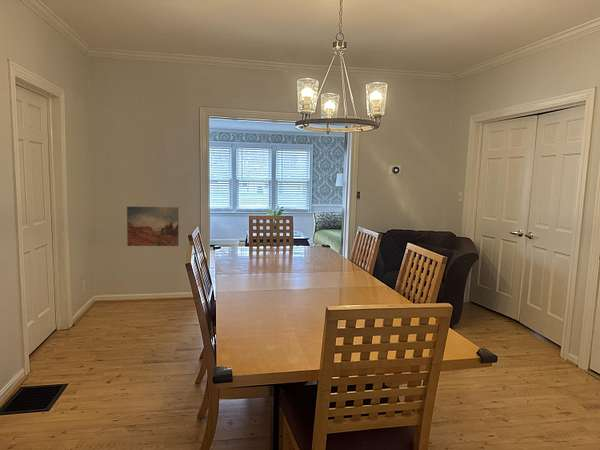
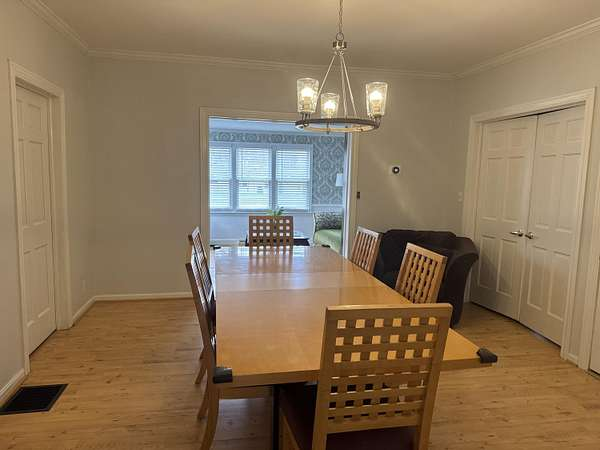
- wall art [126,206,179,247]
